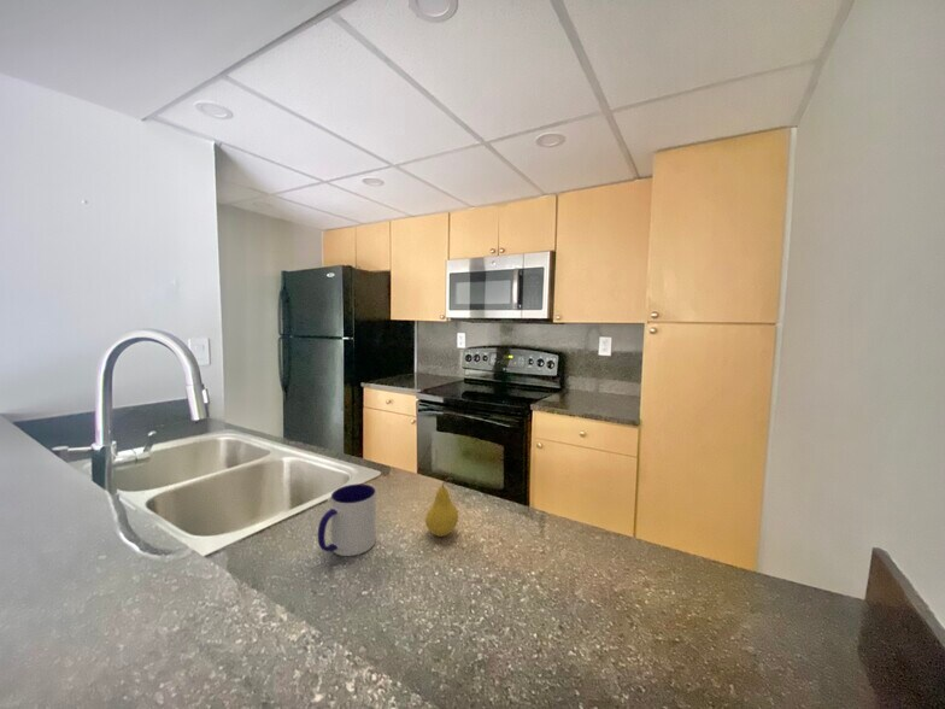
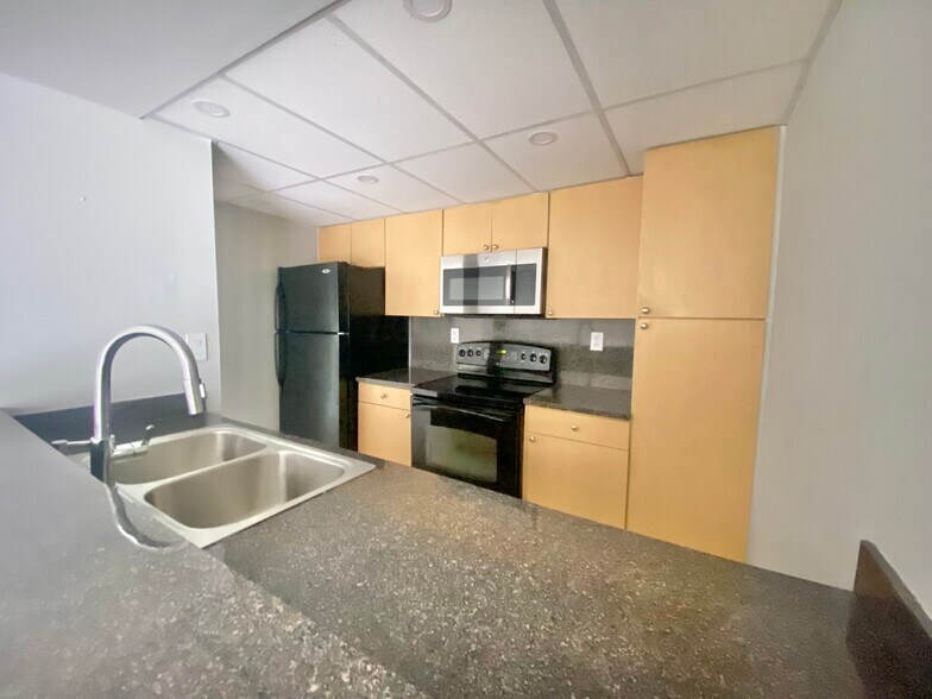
- fruit [424,476,459,538]
- mug [317,482,377,557]
